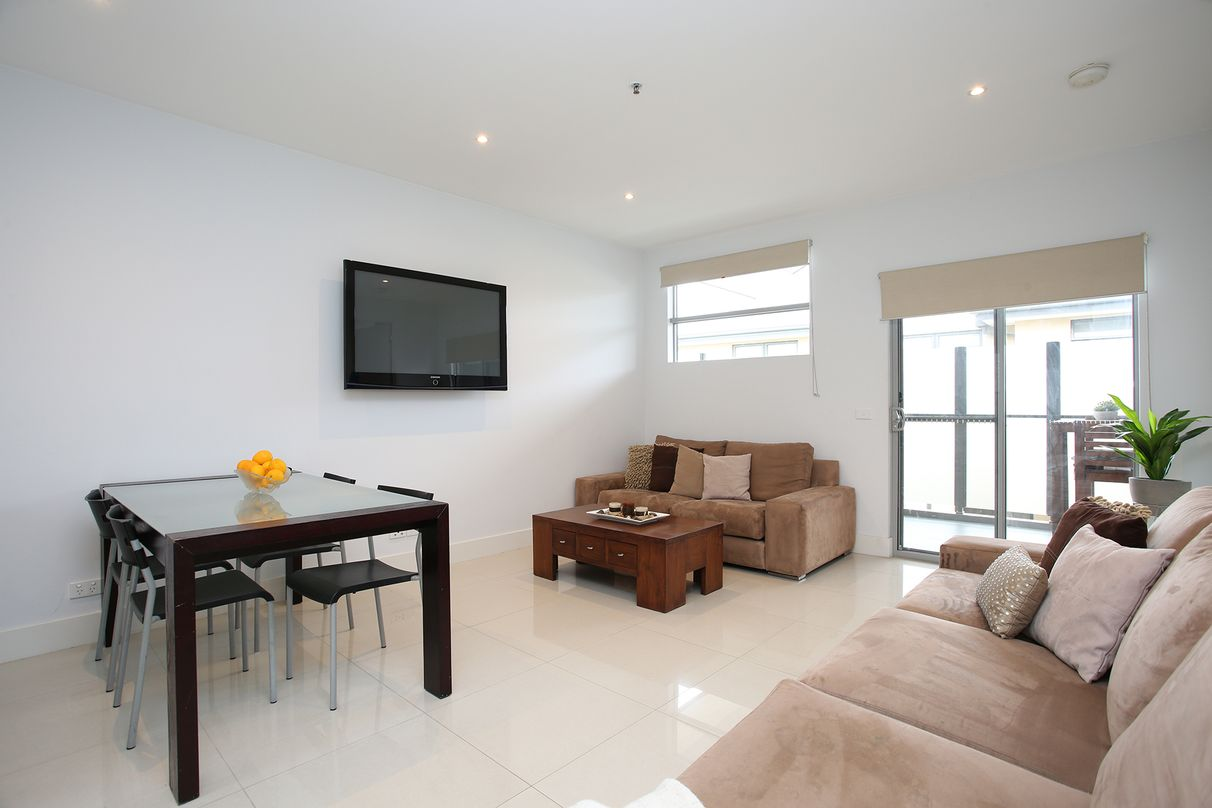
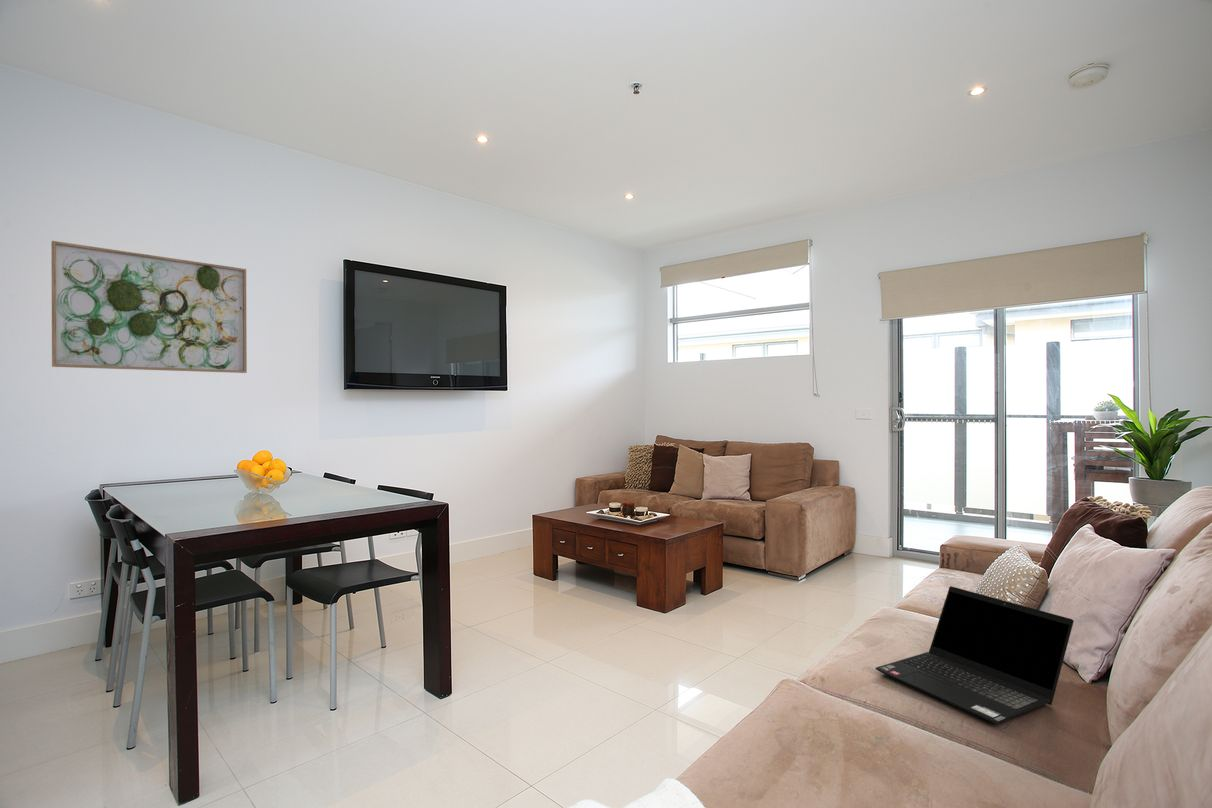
+ laptop computer [875,585,1075,725]
+ wall art [50,240,248,374]
